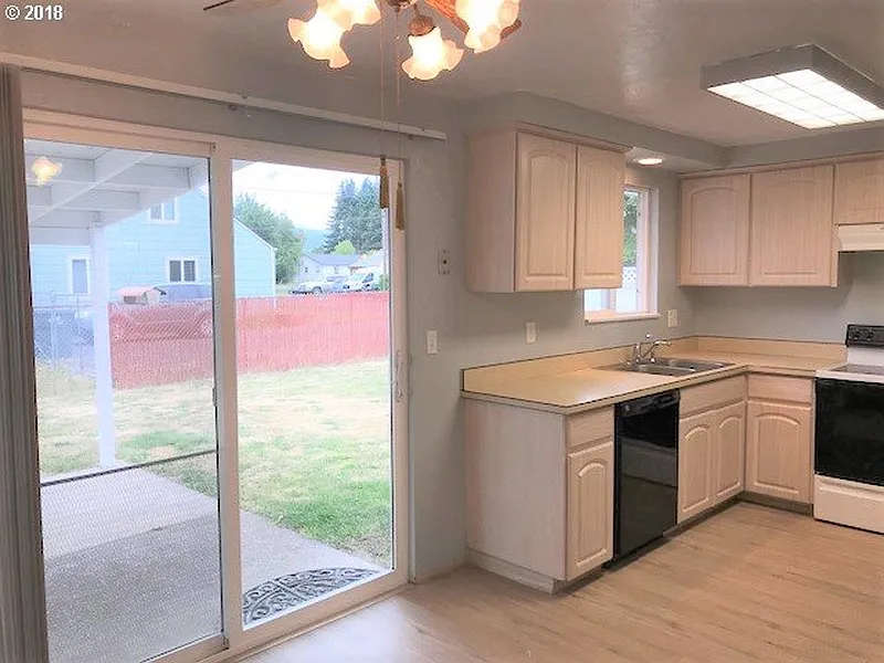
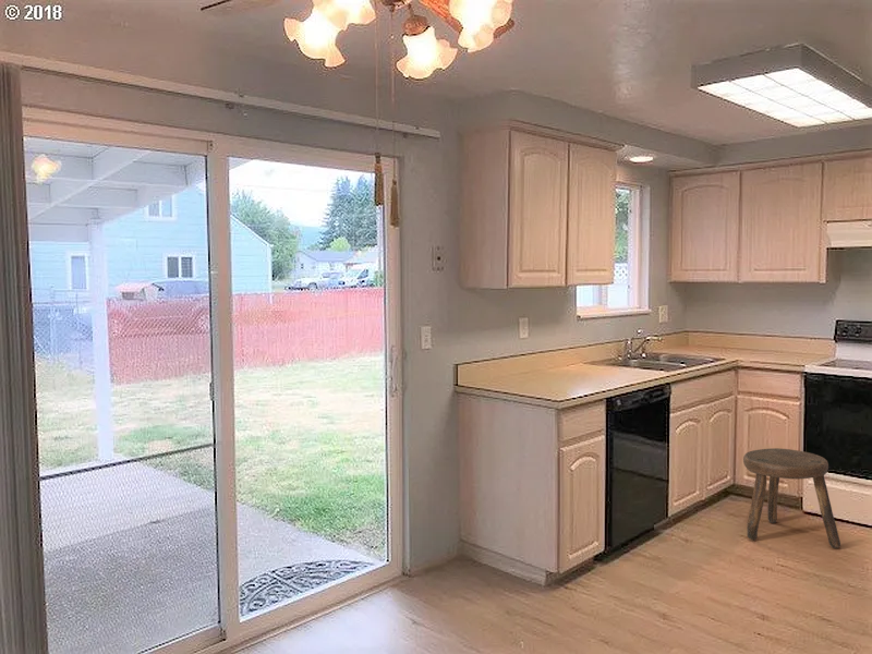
+ stool [742,447,841,549]
